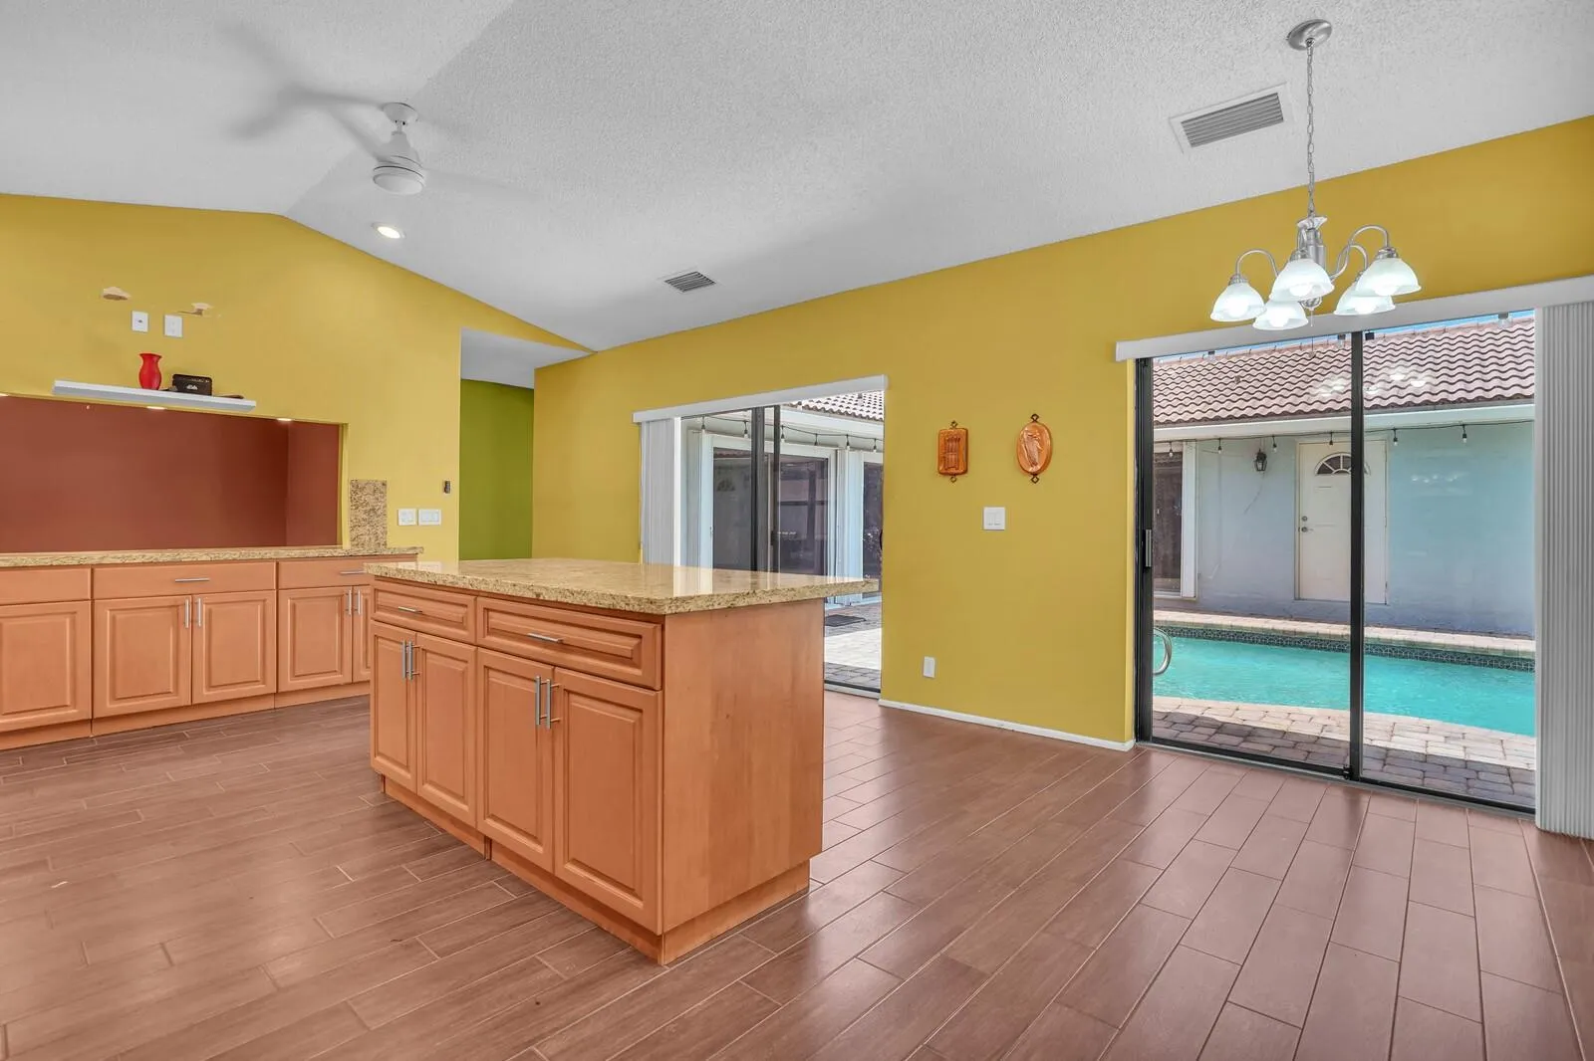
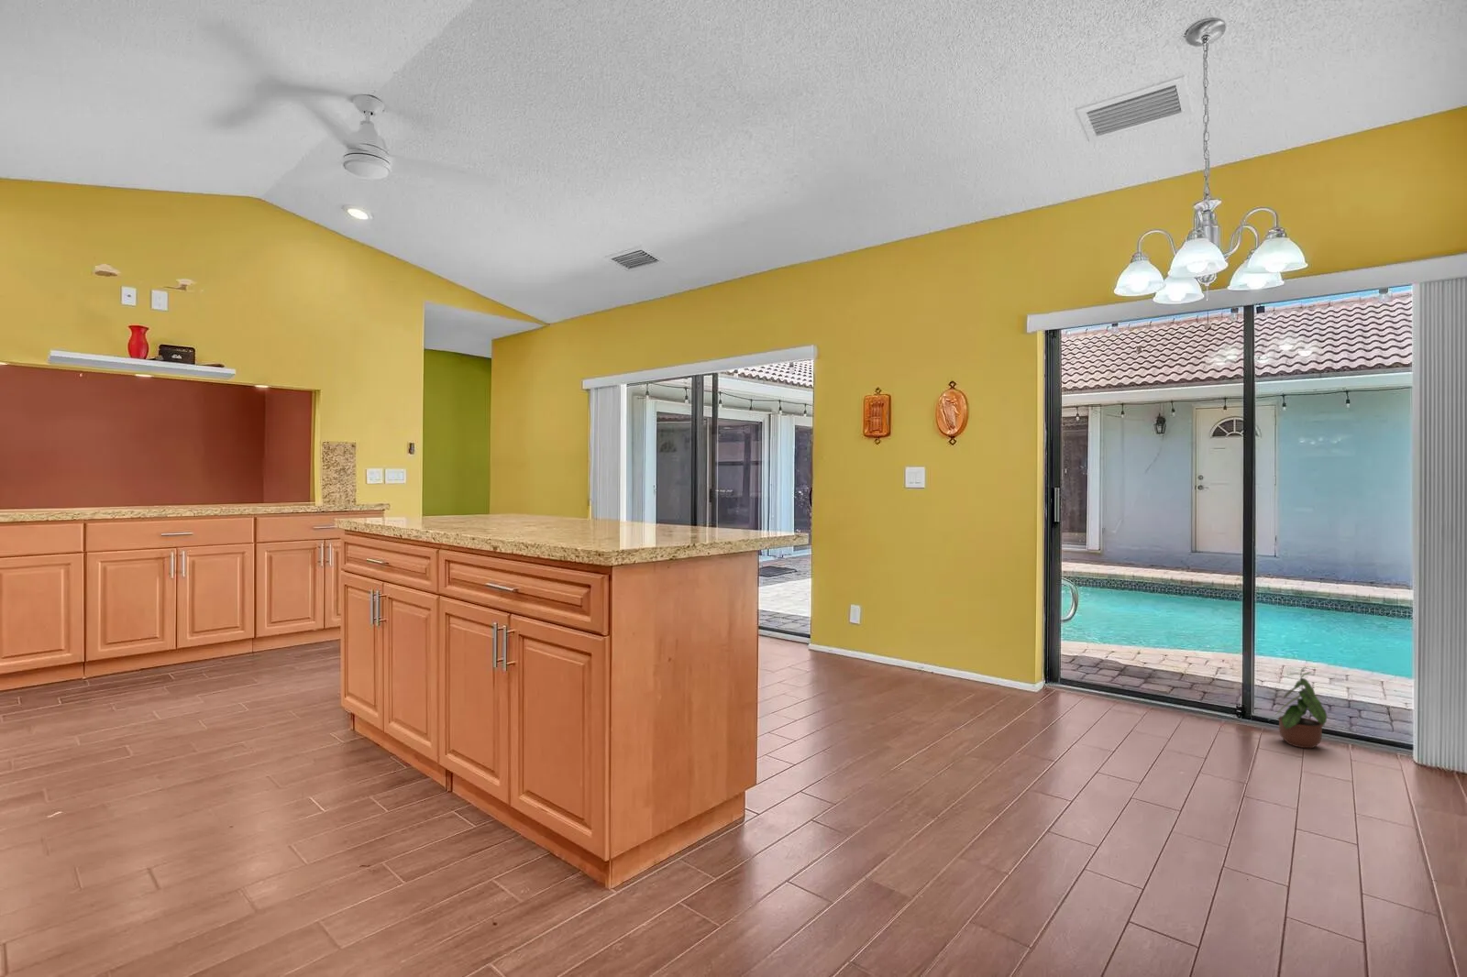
+ potted plant [1273,665,1327,749]
